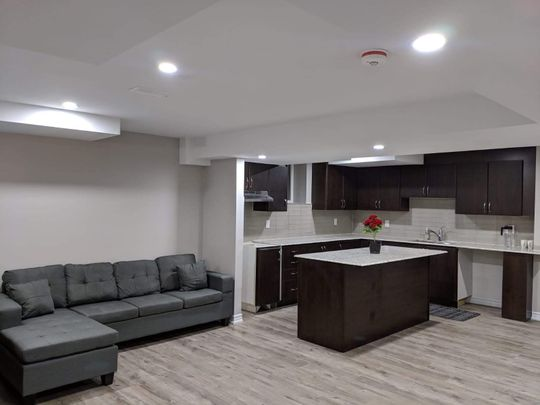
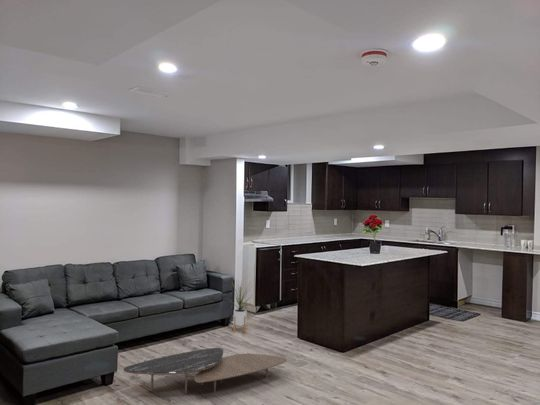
+ coffee table [122,347,288,395]
+ house plant [228,278,256,333]
